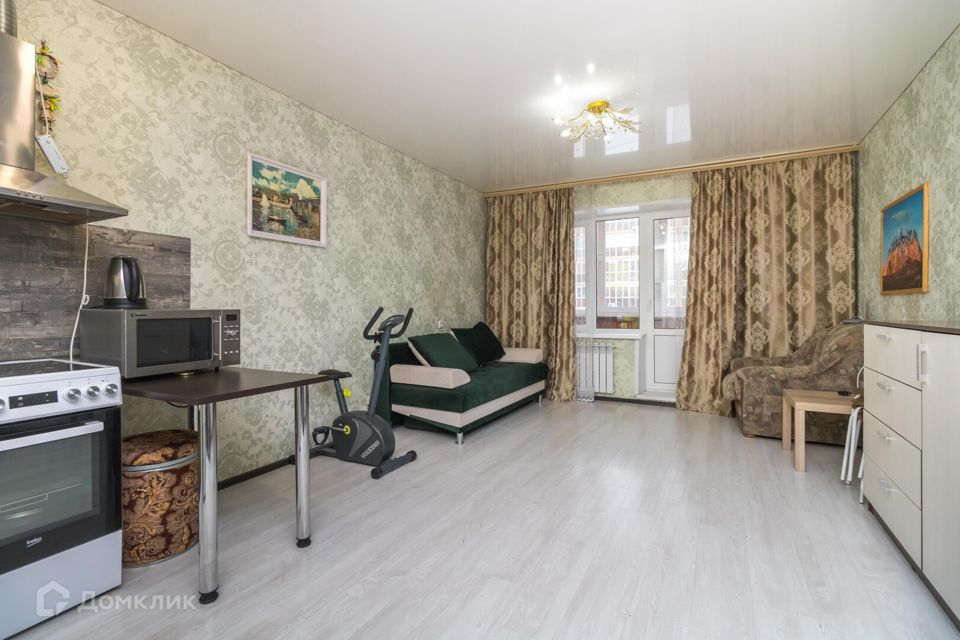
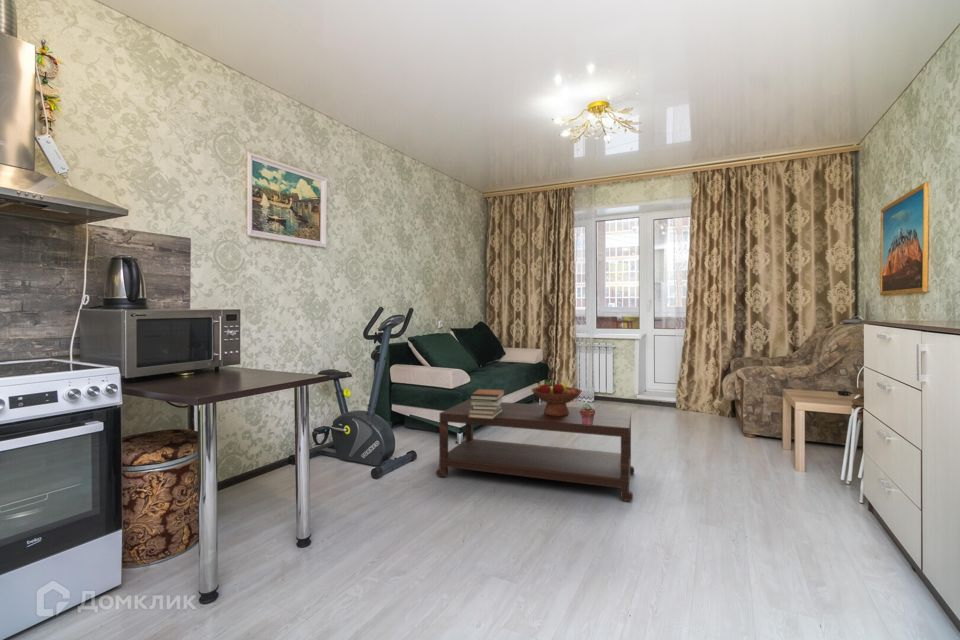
+ fruit bowl [530,379,583,416]
+ coffee table [435,399,635,502]
+ potted succulent [579,403,595,425]
+ book stack [467,388,506,419]
